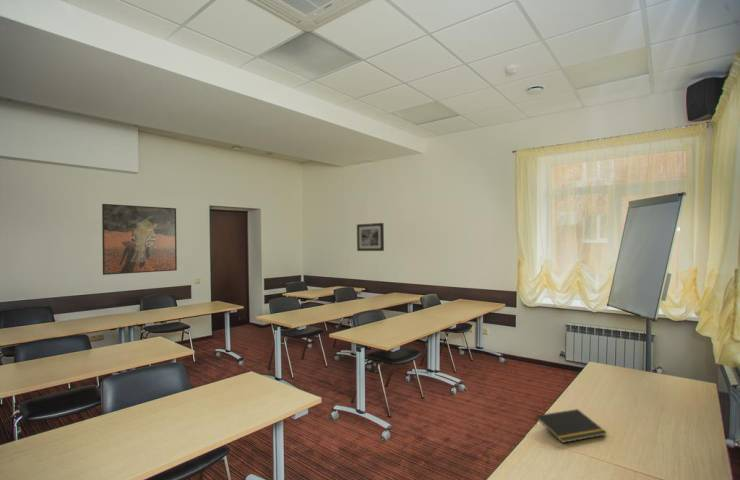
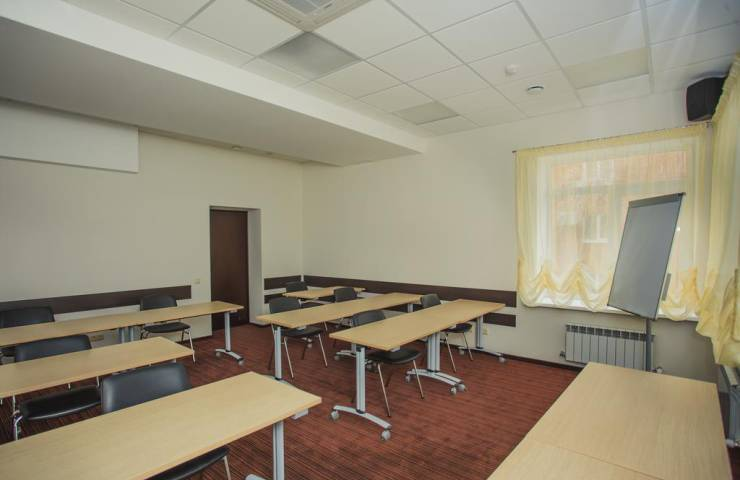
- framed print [101,203,178,276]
- wall art [356,222,385,252]
- notepad [534,408,608,444]
